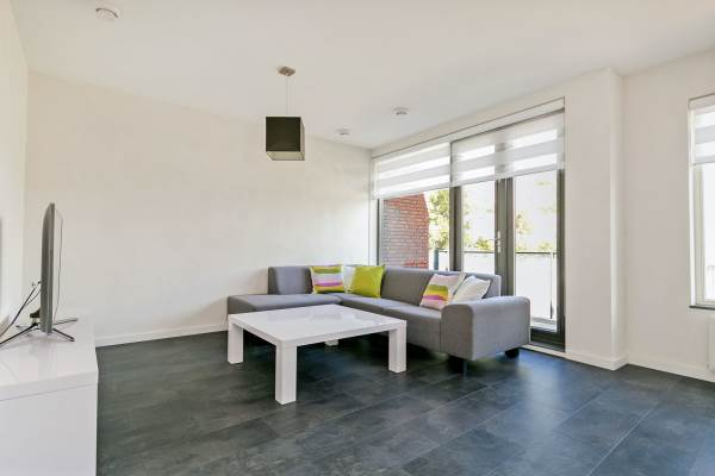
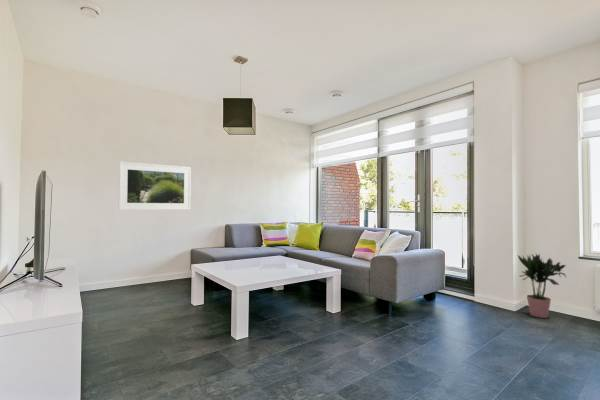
+ potted plant [516,253,567,319]
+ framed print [118,161,192,211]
